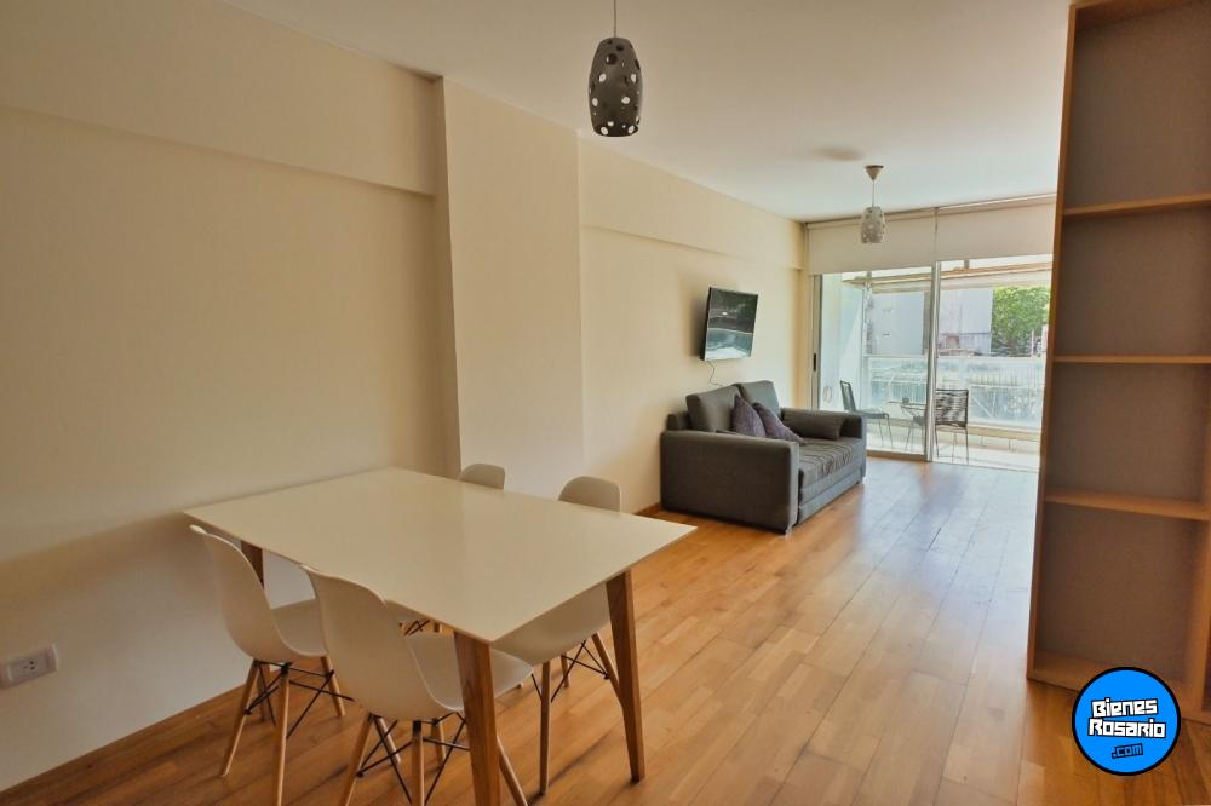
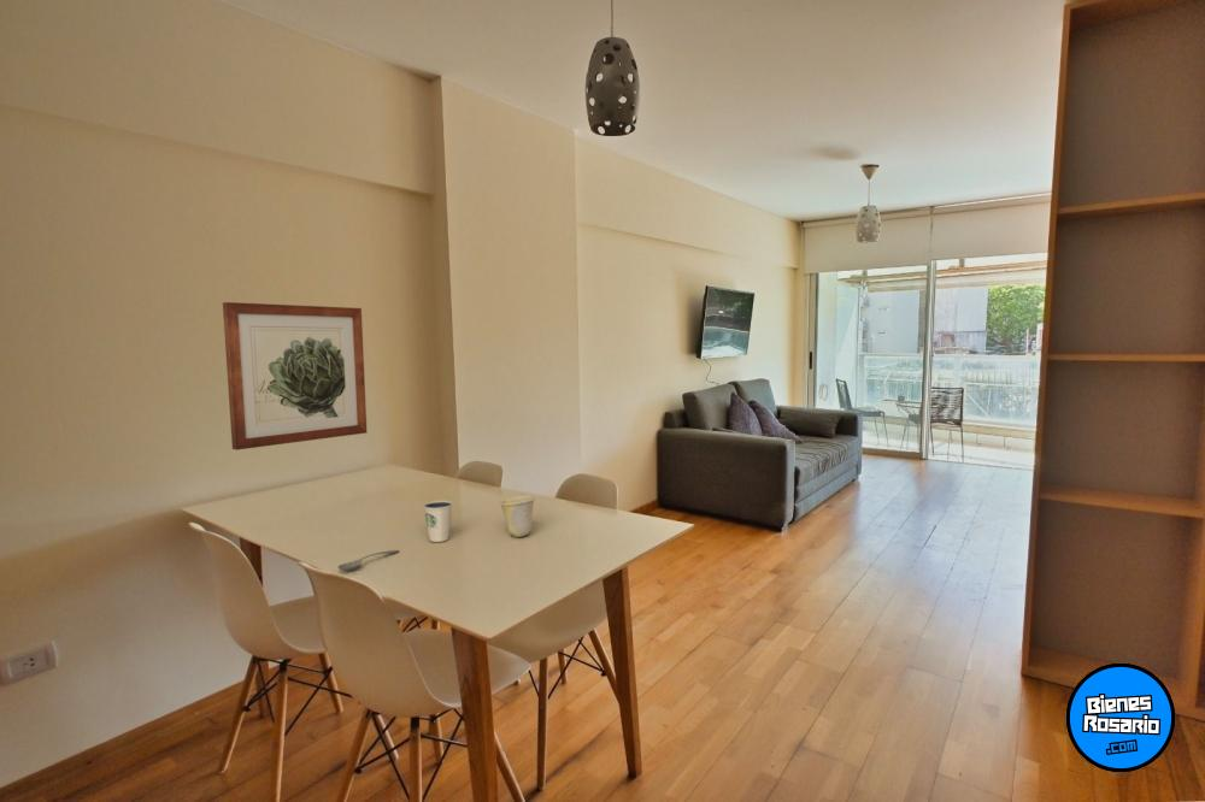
+ dixie cup [422,500,453,543]
+ soupspoon [337,549,401,572]
+ cup [496,495,537,538]
+ wall art [222,301,368,452]
